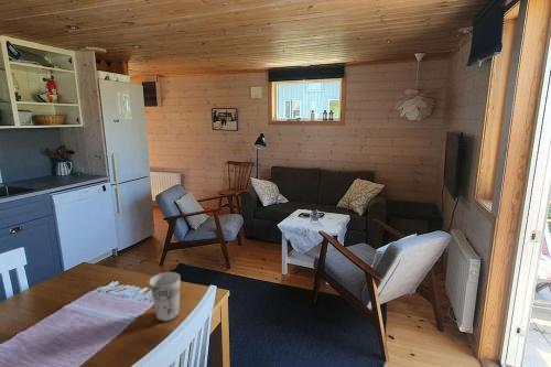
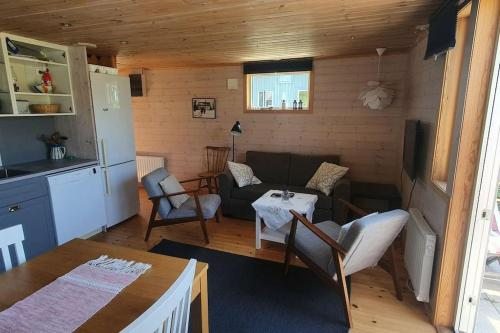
- cup [148,271,181,323]
